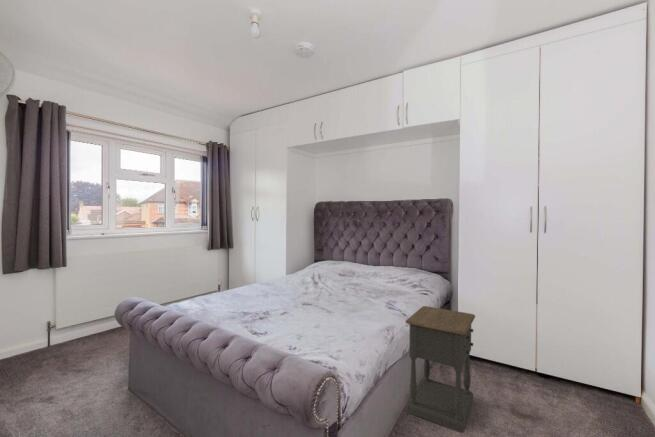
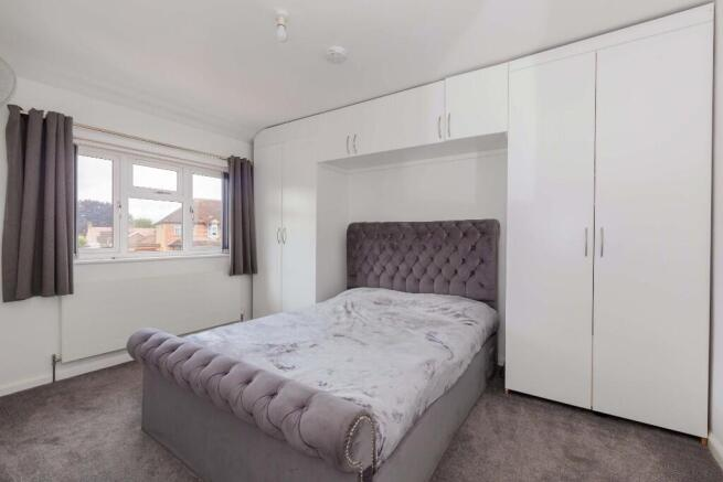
- nightstand [404,305,476,434]
